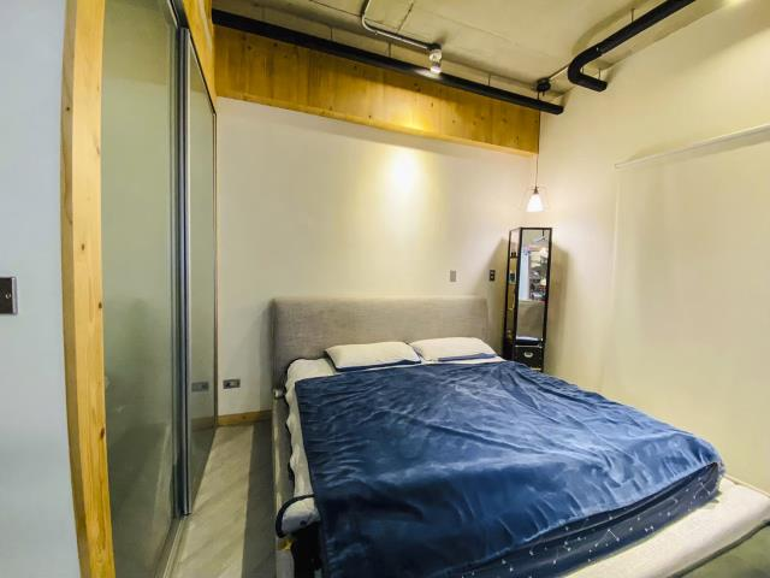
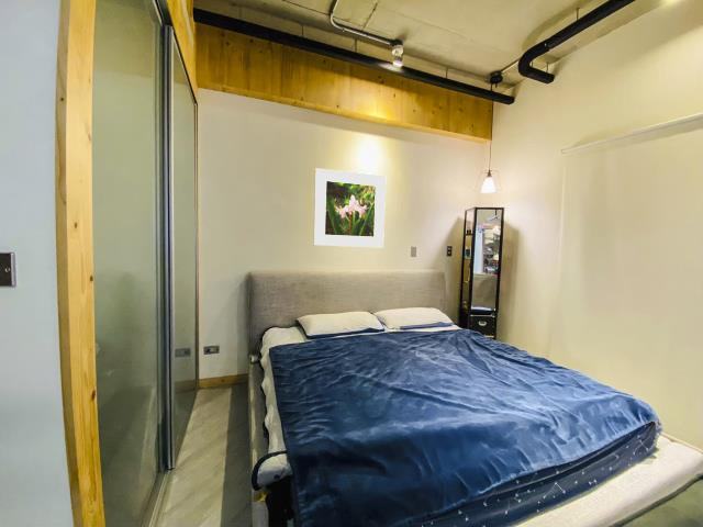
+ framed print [313,167,387,248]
